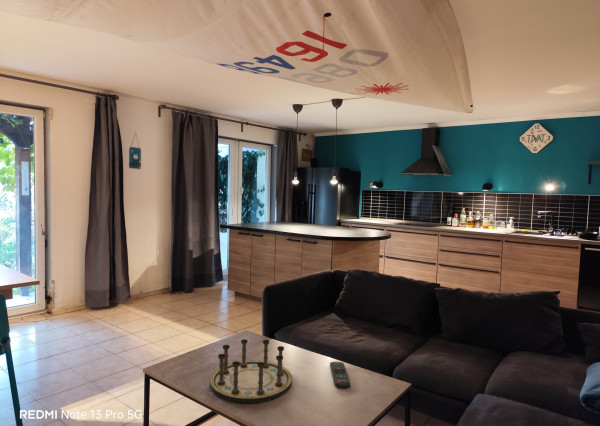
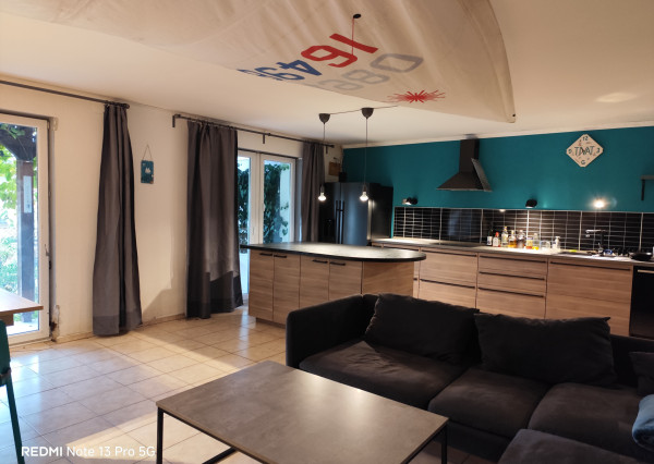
- remote control [329,361,351,389]
- board game [209,338,293,404]
